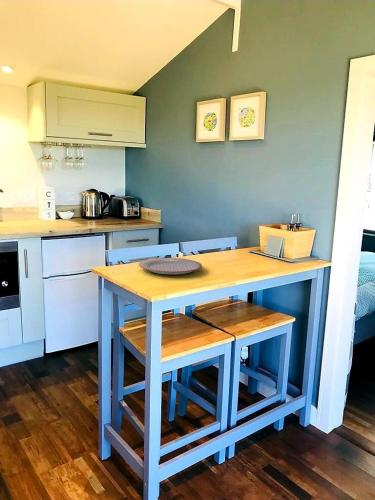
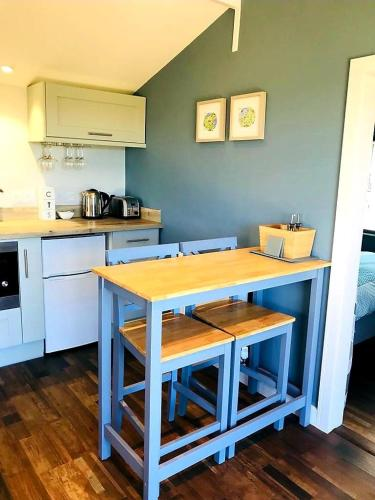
- plate [138,257,203,275]
